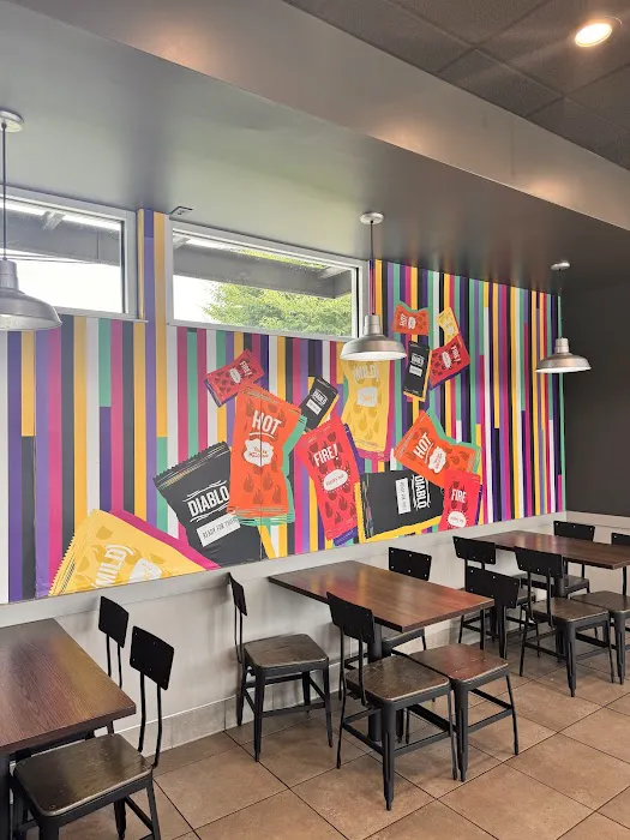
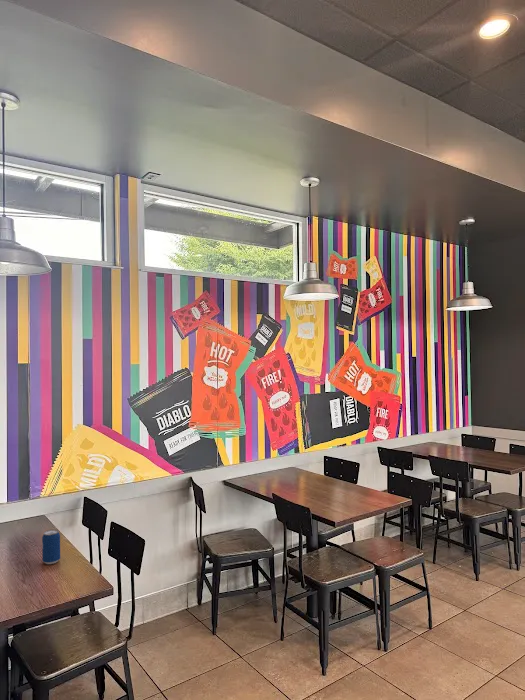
+ beverage can [41,529,61,565]
